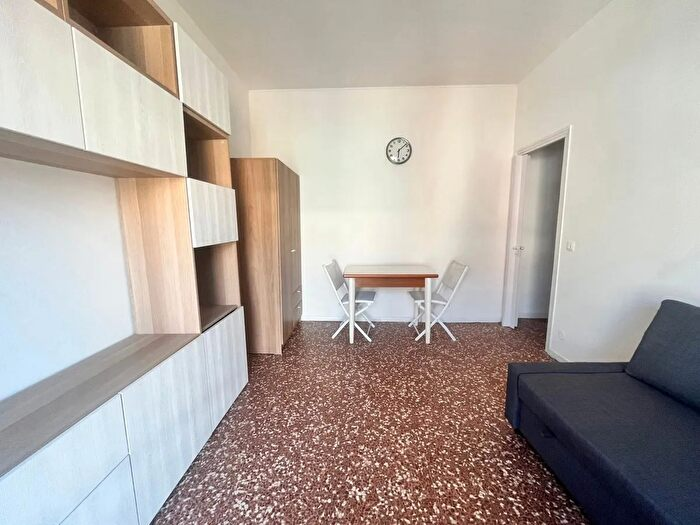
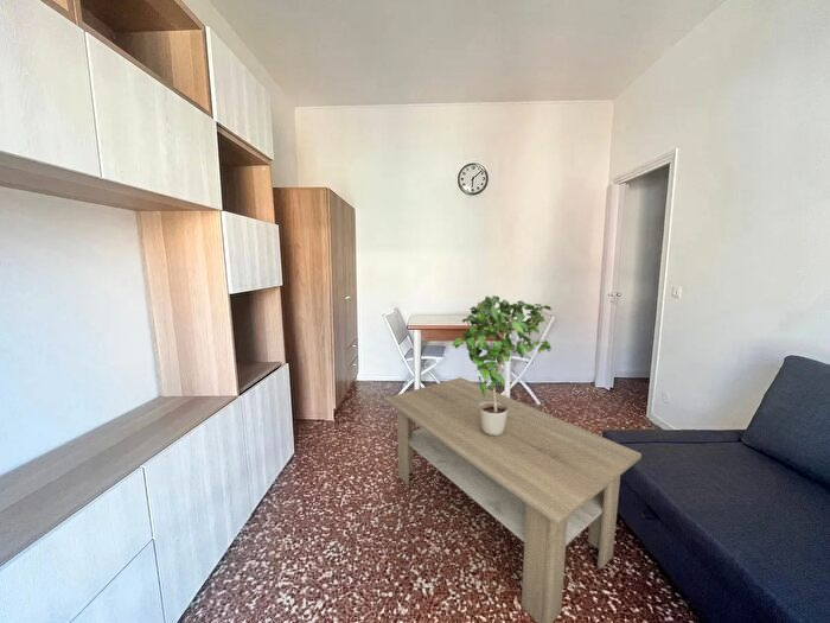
+ potted plant [451,294,553,437]
+ coffee table [384,376,643,623]
